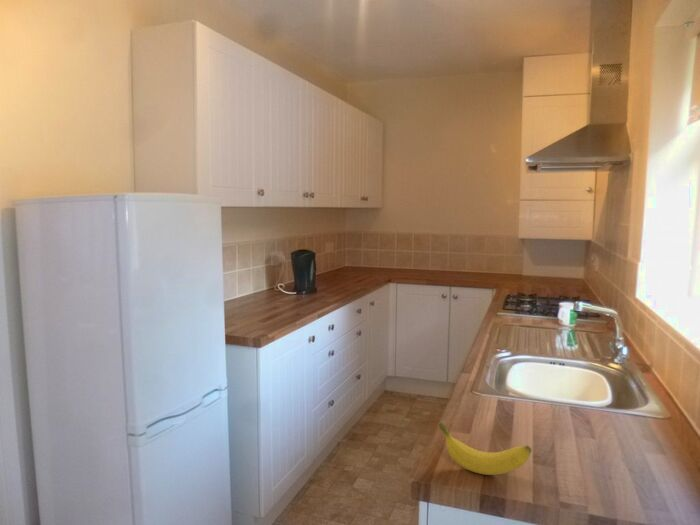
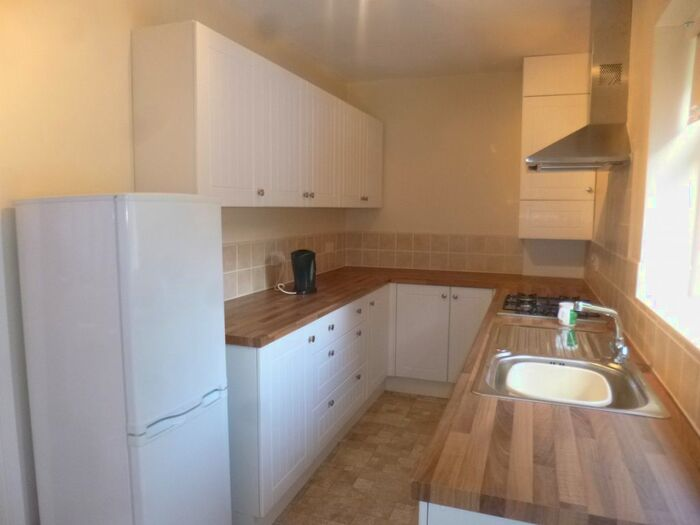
- banana [438,421,532,476]
